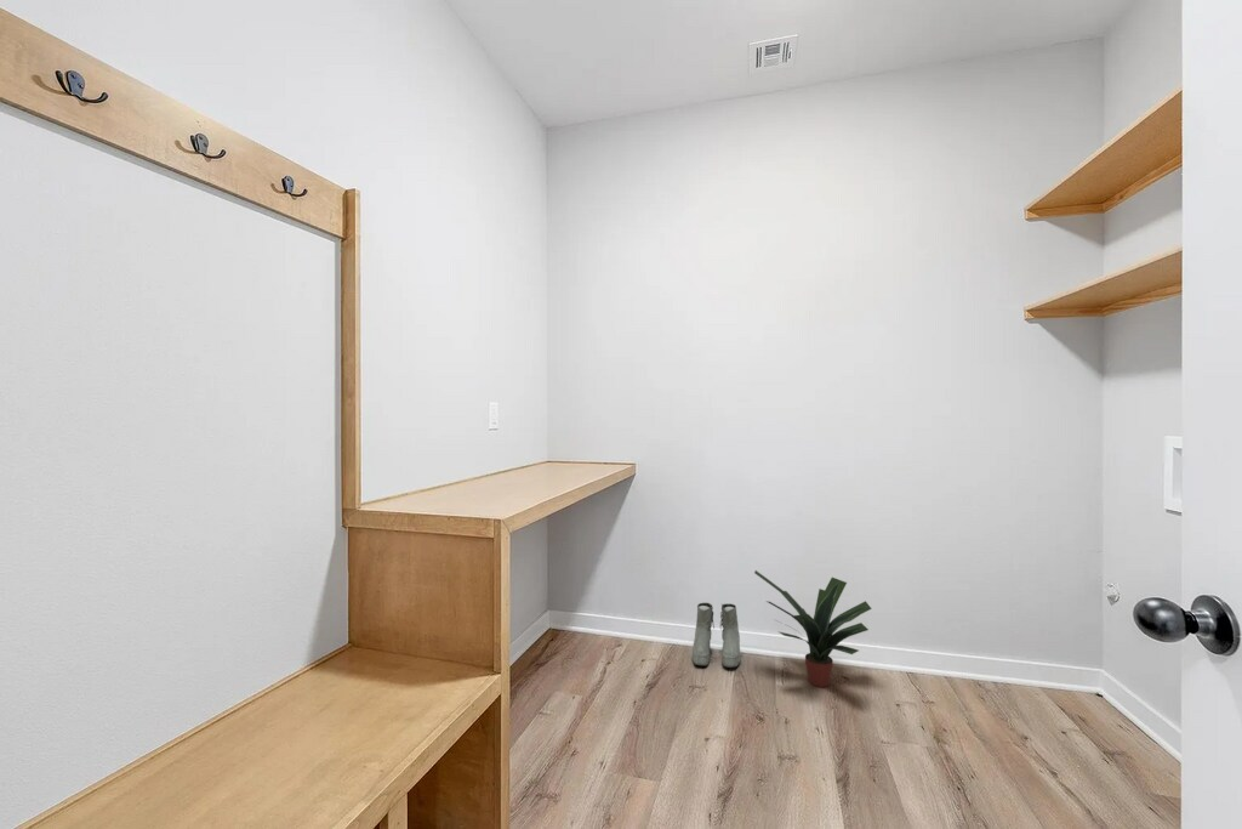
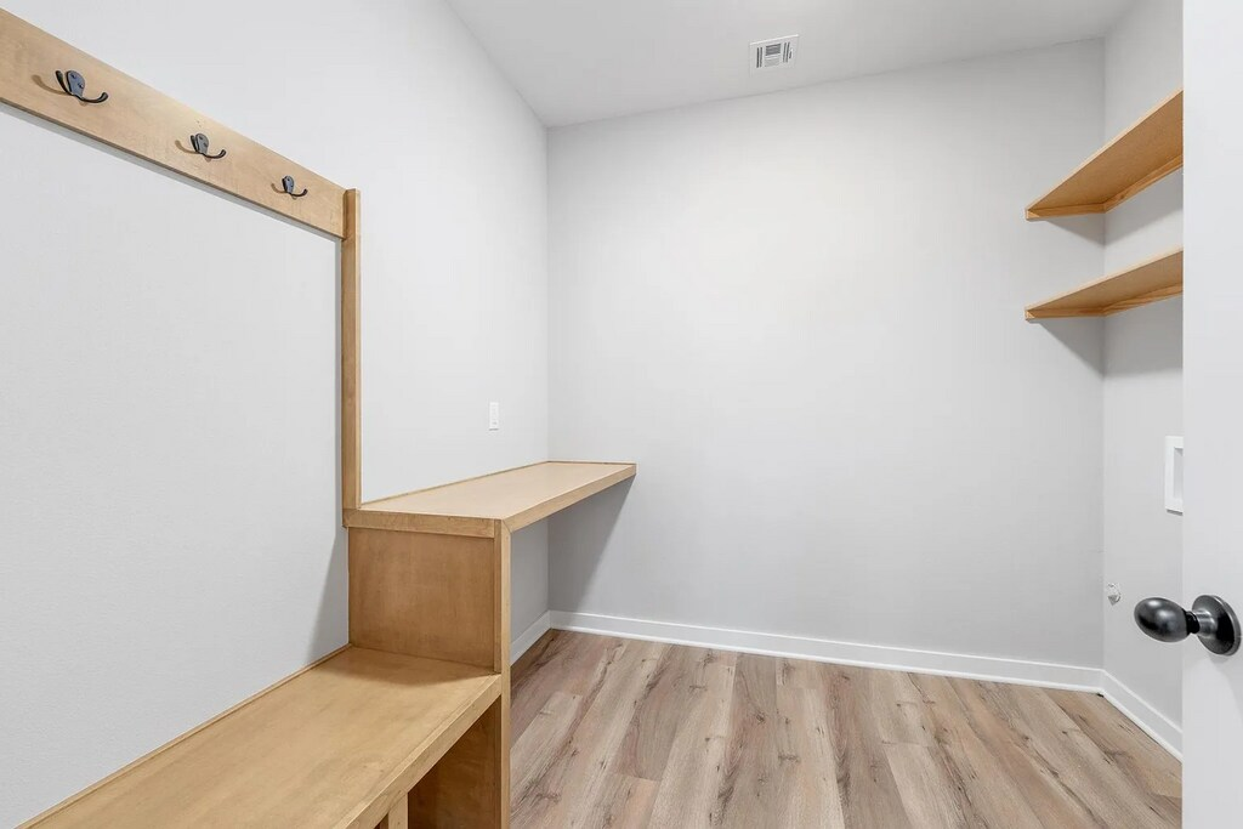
- boots [691,602,741,669]
- potted plant [753,569,872,688]
